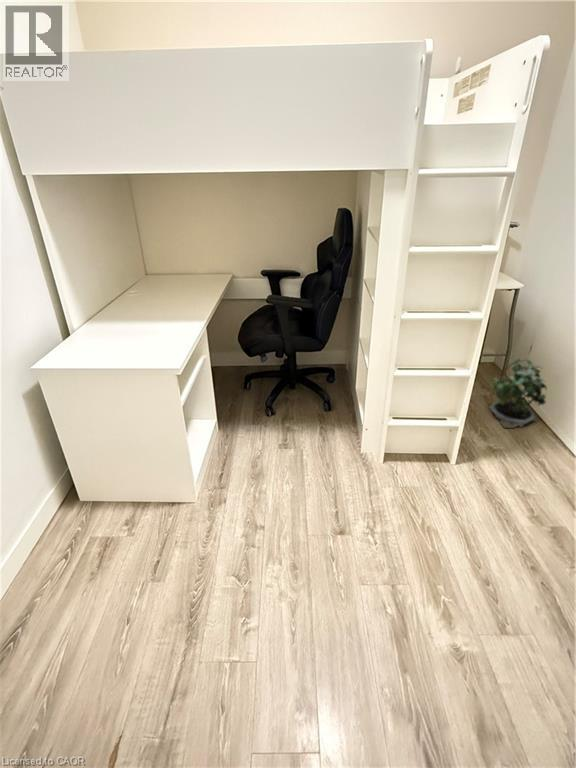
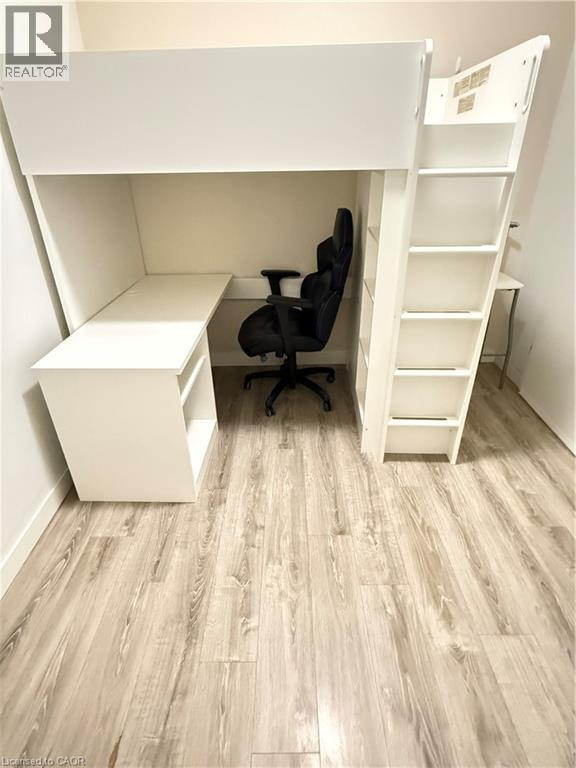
- potted plant [488,356,548,429]
